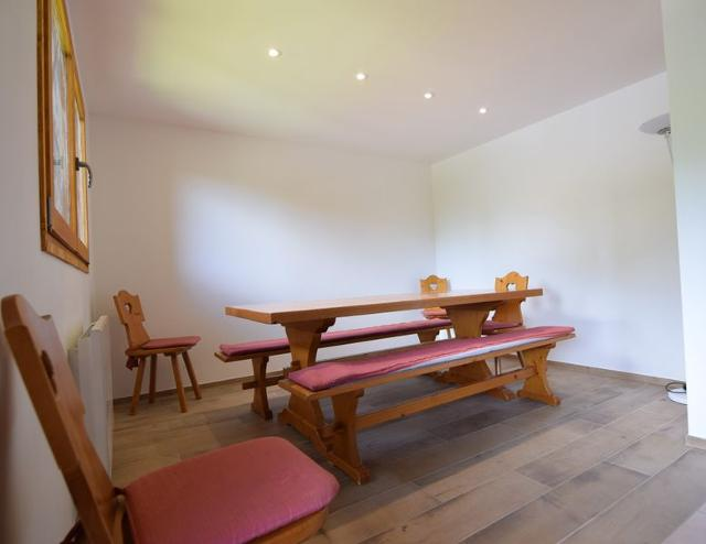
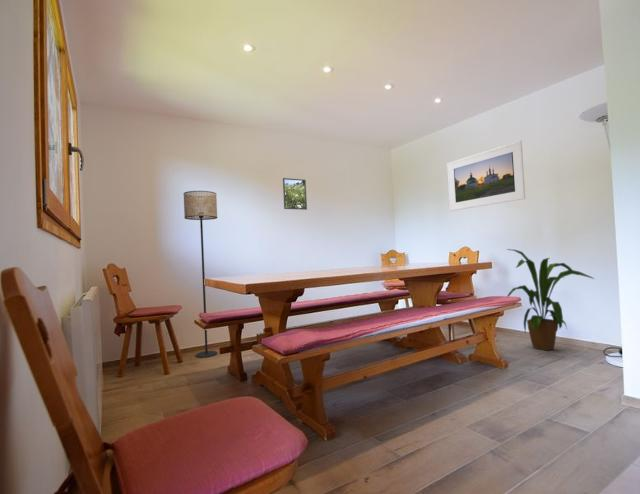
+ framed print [282,177,308,211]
+ house plant [505,248,595,352]
+ floor lamp [183,190,218,359]
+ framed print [446,140,526,212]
